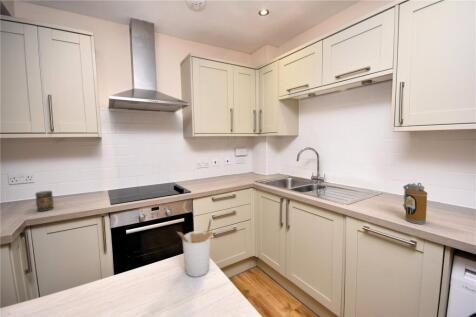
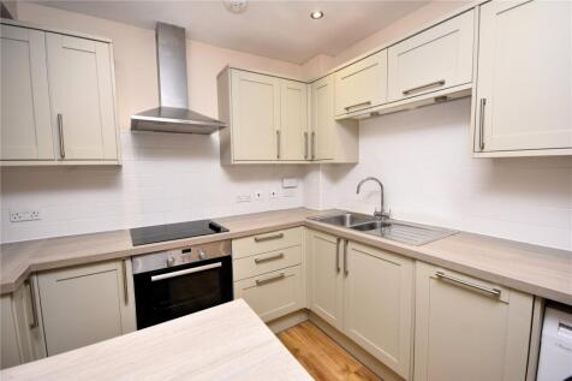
- jar [34,190,54,212]
- utensil holder [176,217,214,278]
- canister [402,182,428,225]
